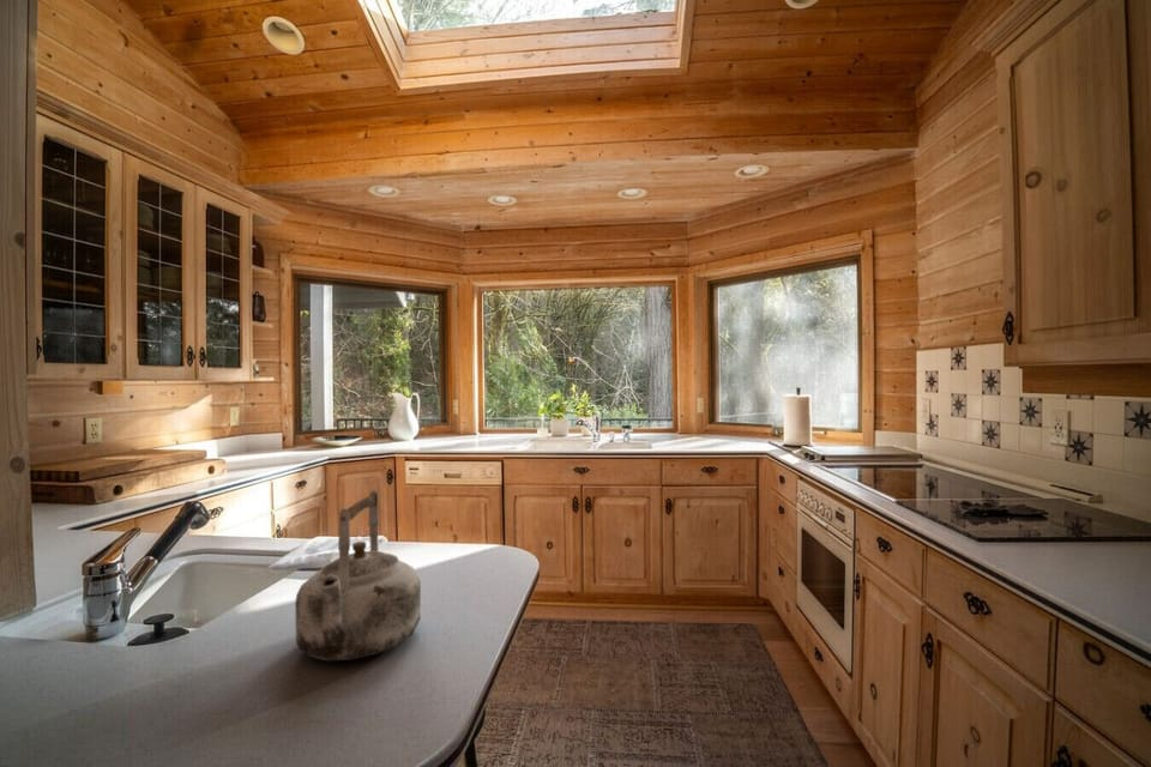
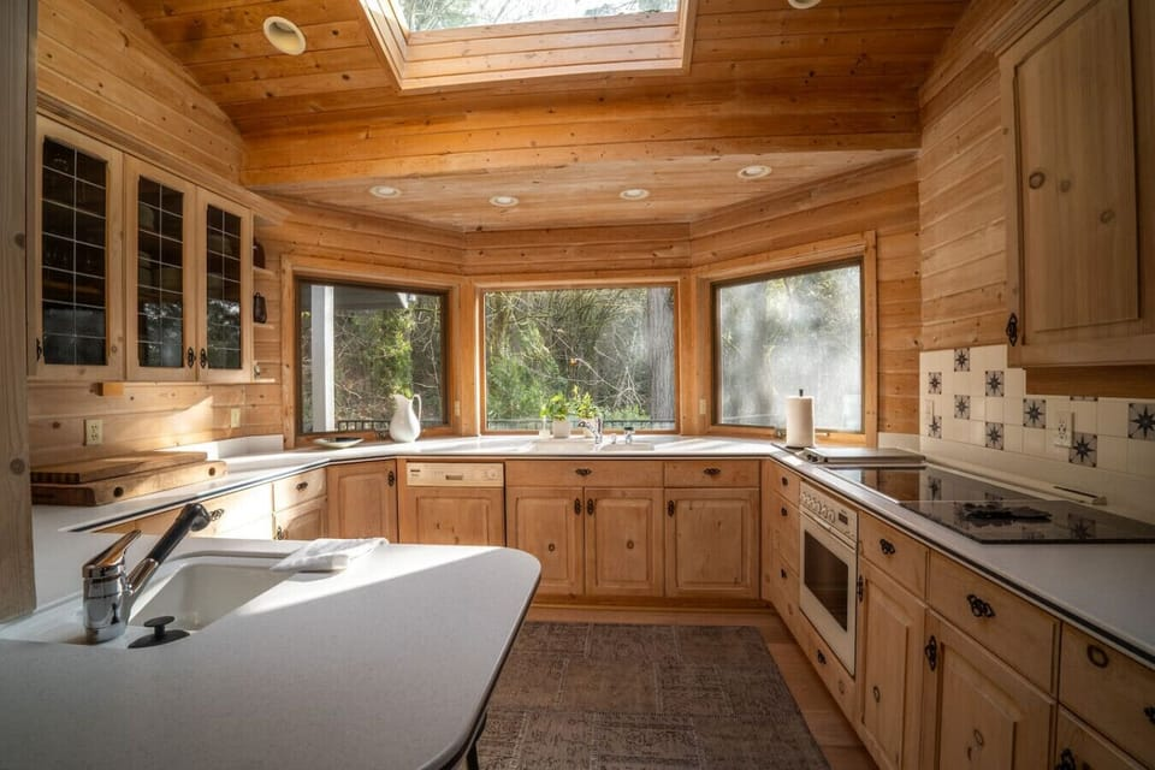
- kettle [294,489,422,662]
